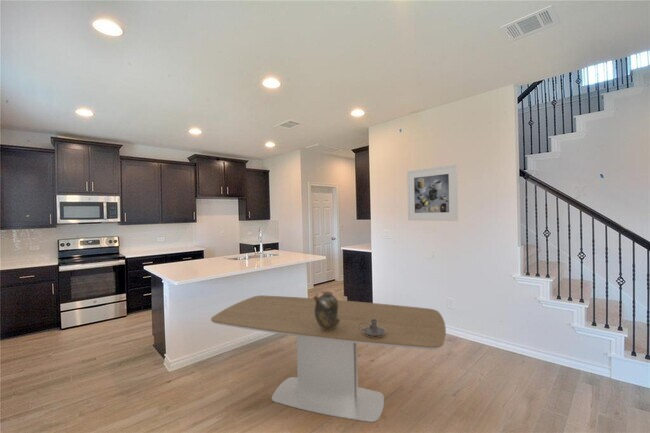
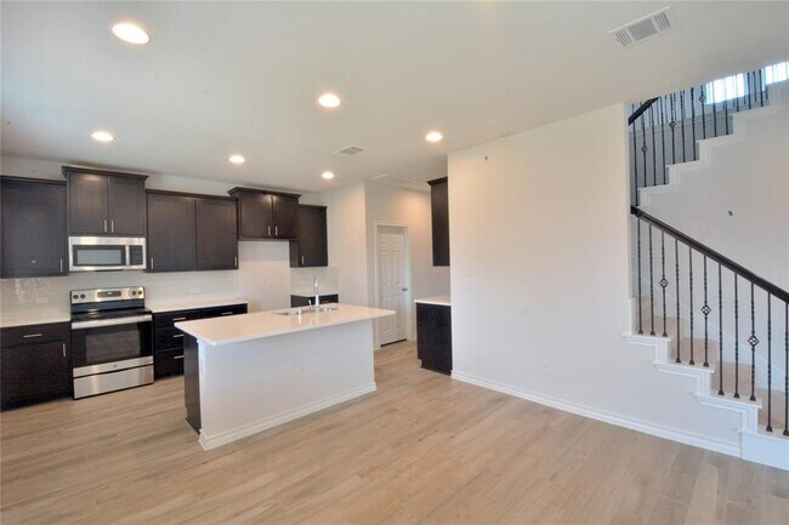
- dining table [210,294,447,423]
- candle holder [358,319,385,337]
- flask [312,289,340,330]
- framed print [406,164,459,222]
